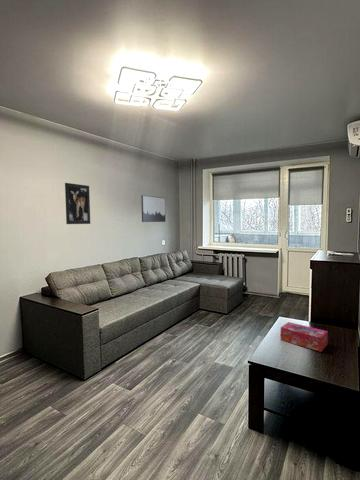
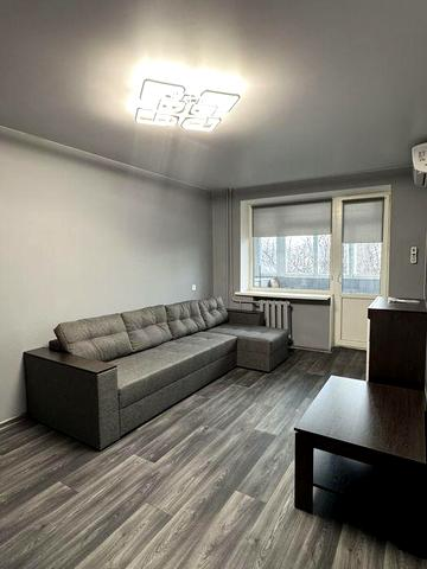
- wall art [64,182,91,225]
- tissue box [280,321,329,353]
- wall art [140,194,166,223]
